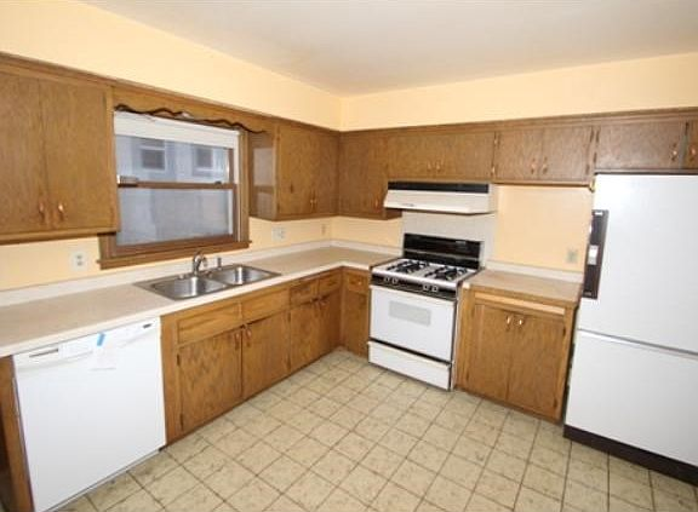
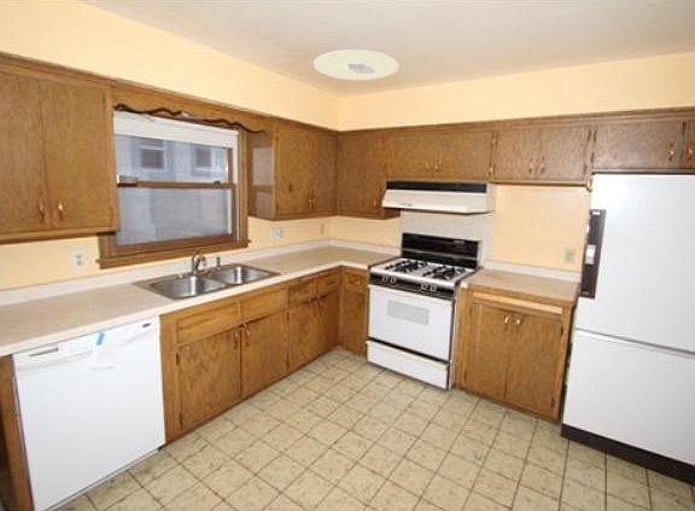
+ ceiling light [313,48,401,81]
